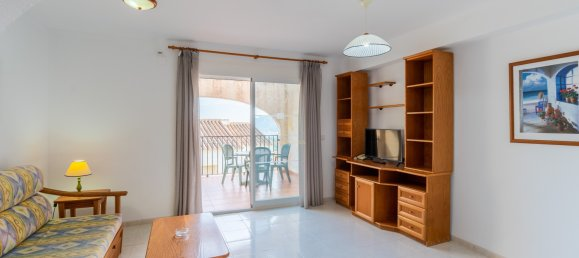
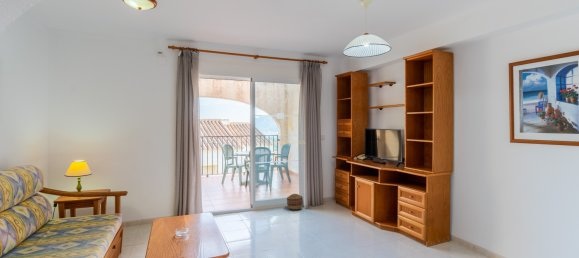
+ basket [286,193,304,211]
